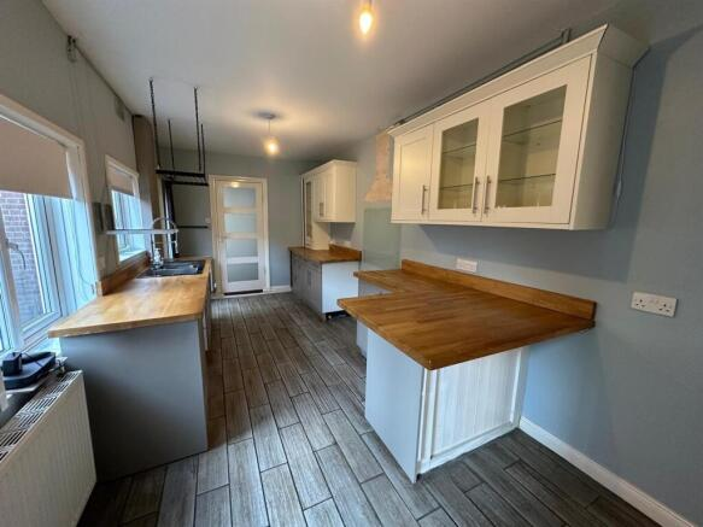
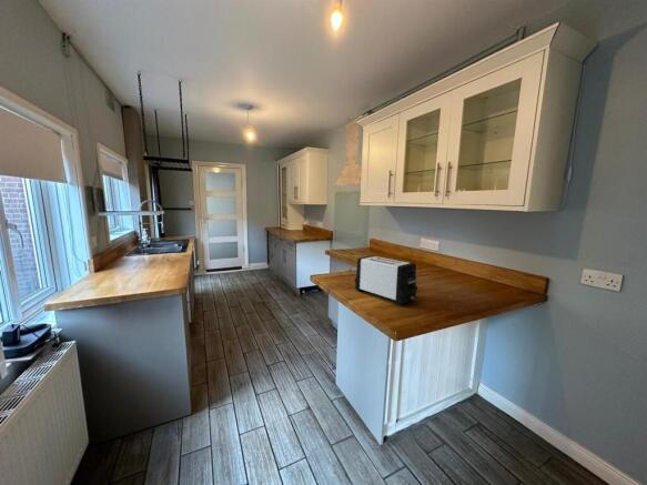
+ toaster [353,254,418,306]
